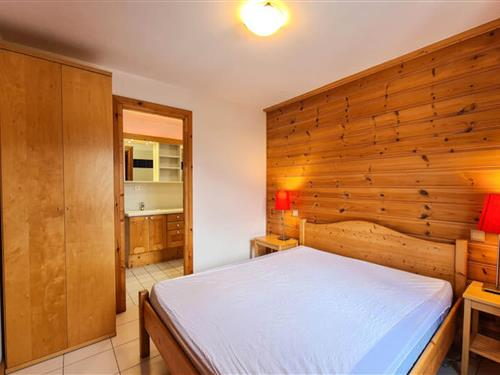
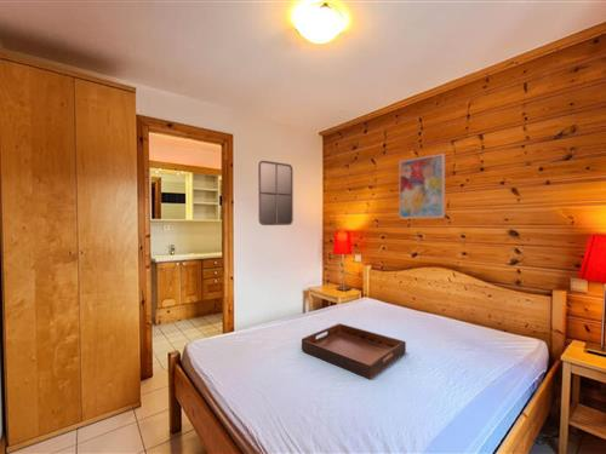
+ serving tray [301,322,407,380]
+ home mirror [257,160,295,226]
+ wall art [398,153,446,219]
